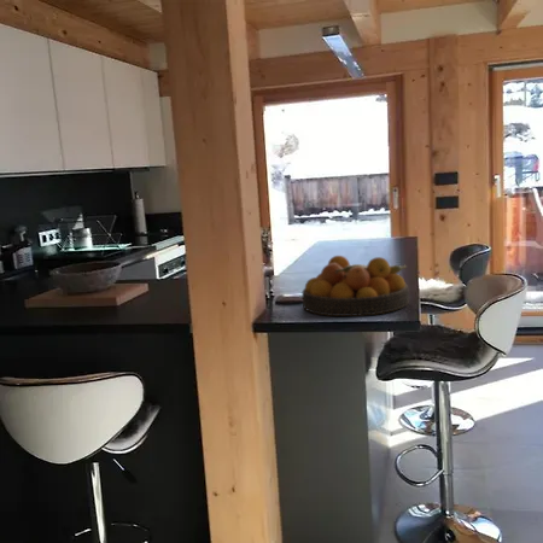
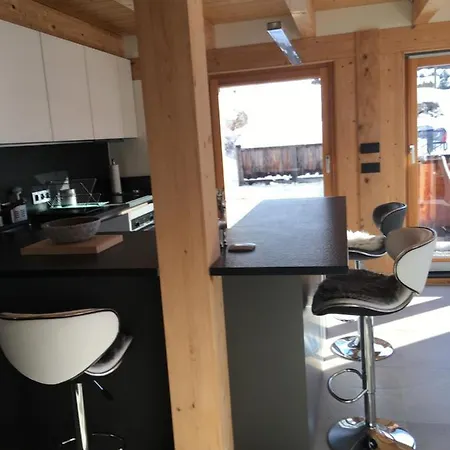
- fruit bowl [300,255,410,317]
